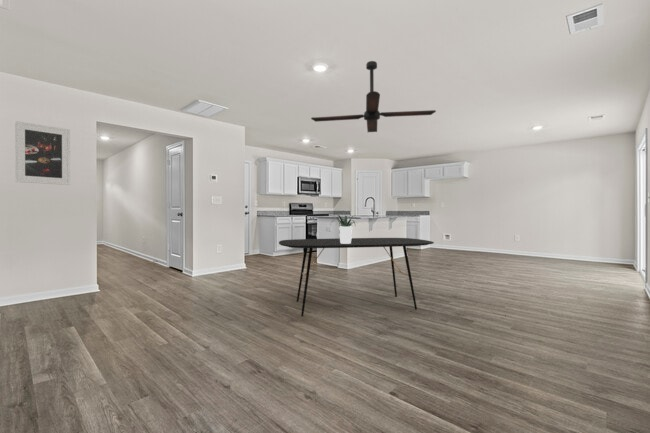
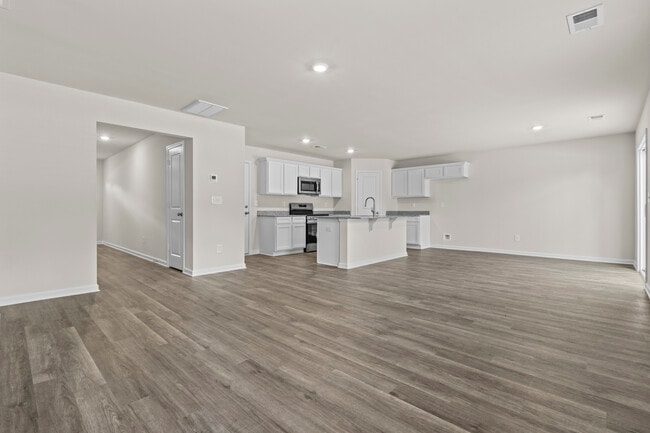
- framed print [14,120,71,186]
- ceiling fan [310,60,437,133]
- potted plant [330,214,358,244]
- dining table [278,237,435,317]
